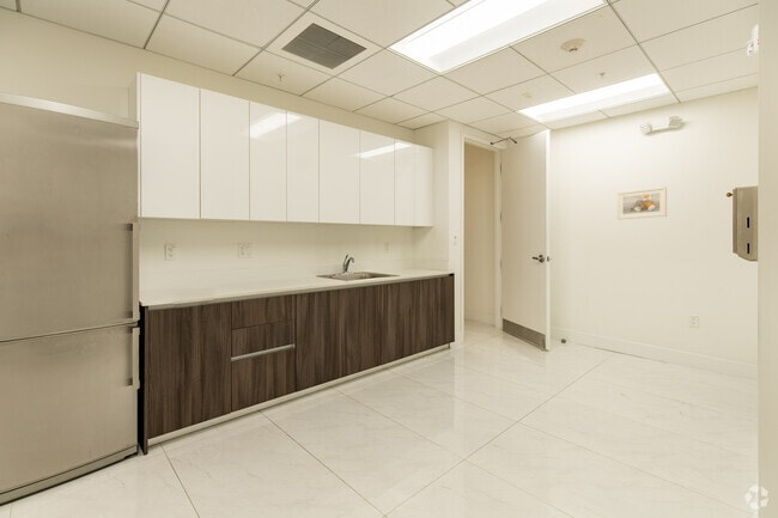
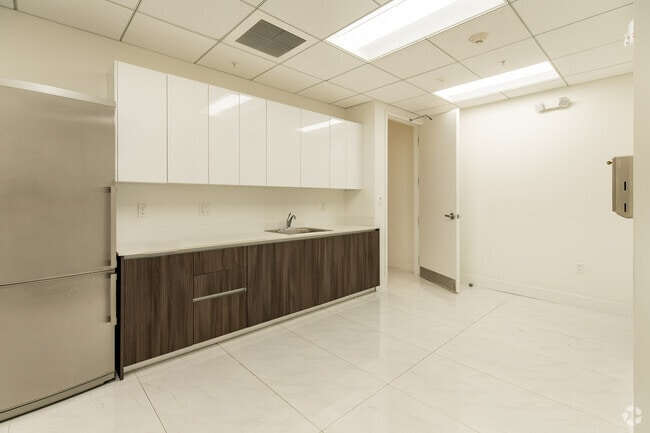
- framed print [616,185,668,221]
